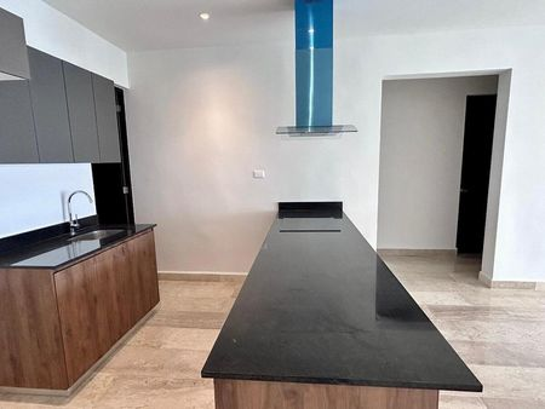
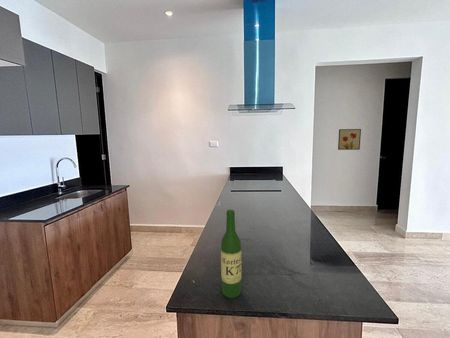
+ wall art [337,128,362,151]
+ wine bottle [220,209,242,299]
